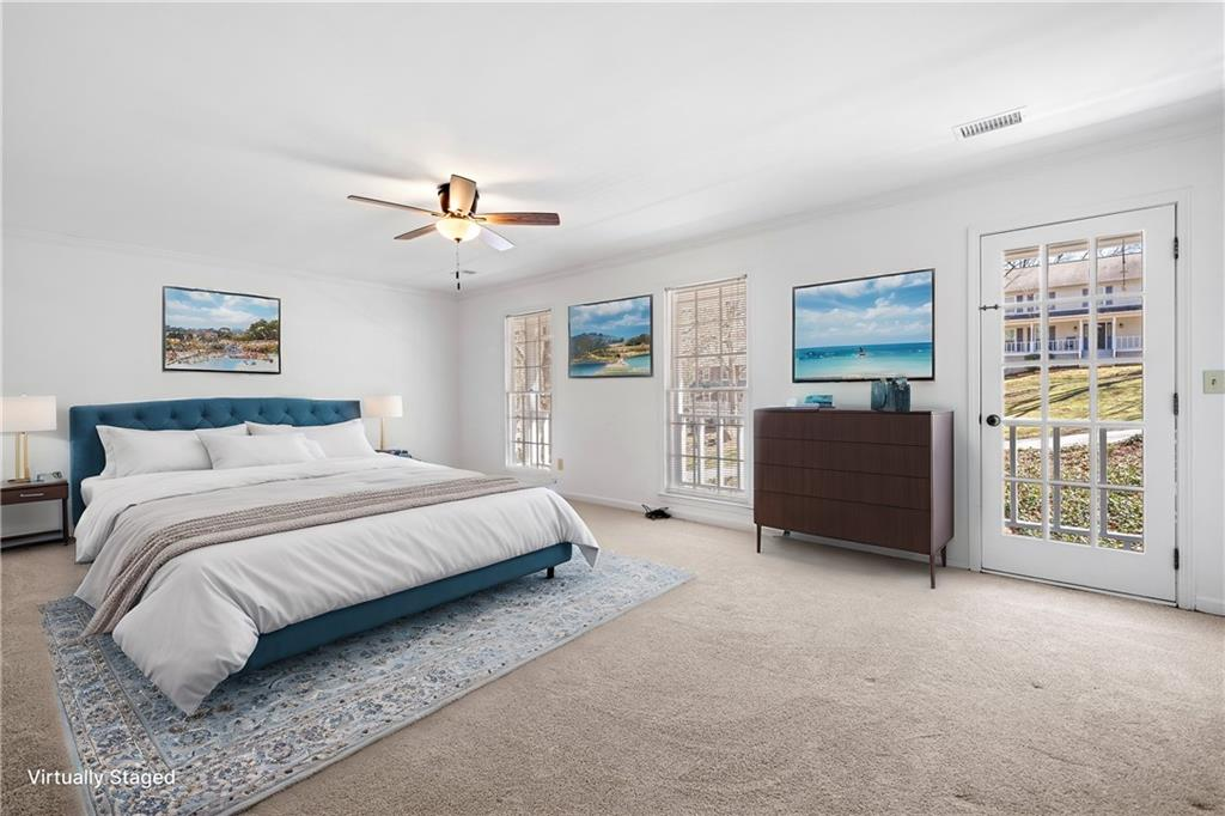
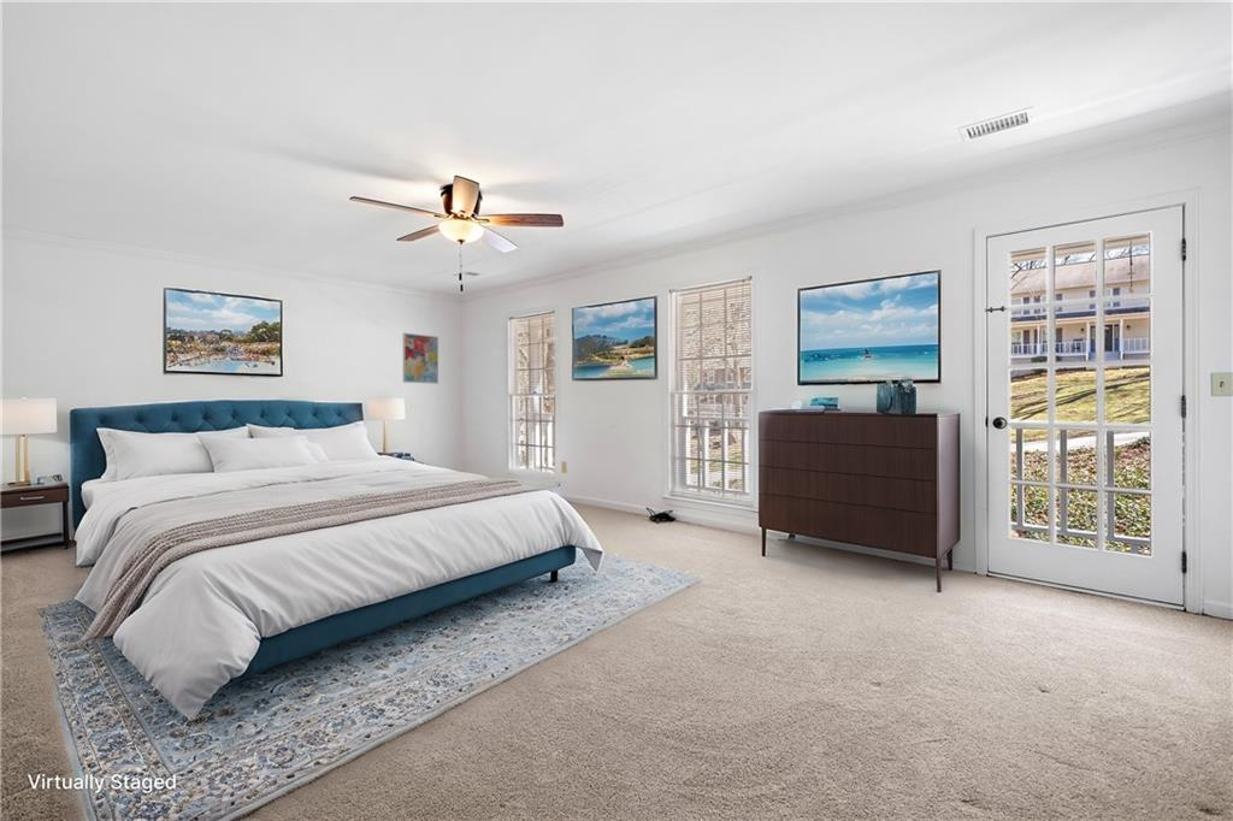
+ wall art [402,332,439,385]
